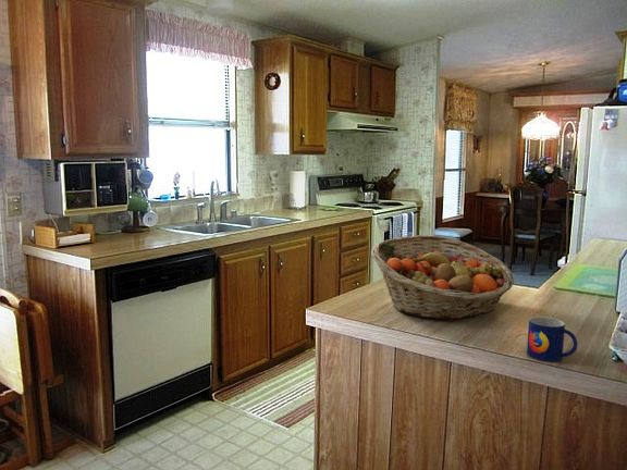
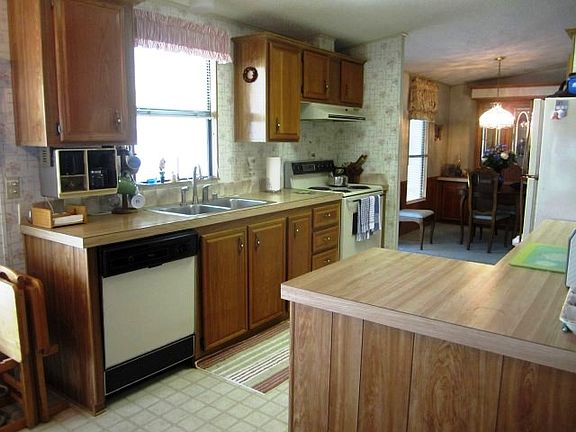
- mug [526,316,579,362]
- fruit basket [370,234,515,321]
